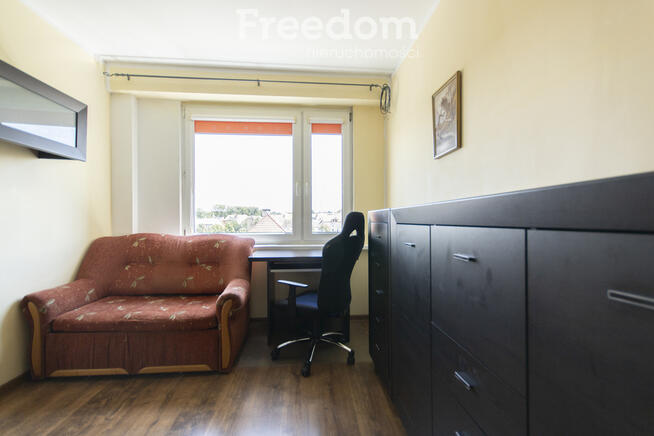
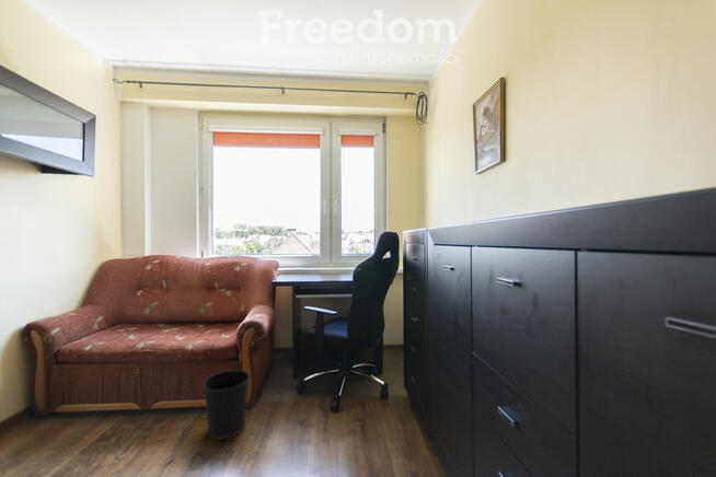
+ wastebasket [203,369,251,440]
